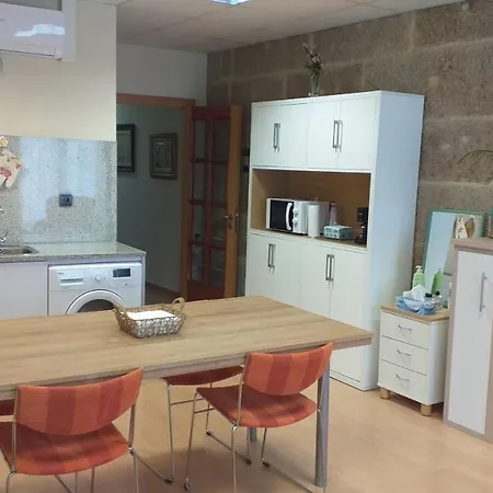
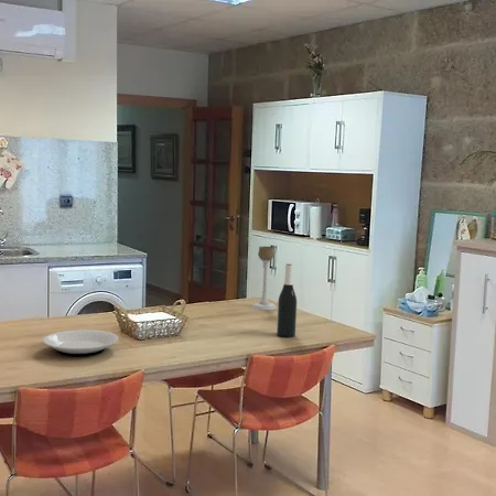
+ candle holder [250,245,278,311]
+ wine bottle [276,262,298,338]
+ plate [42,328,120,357]
